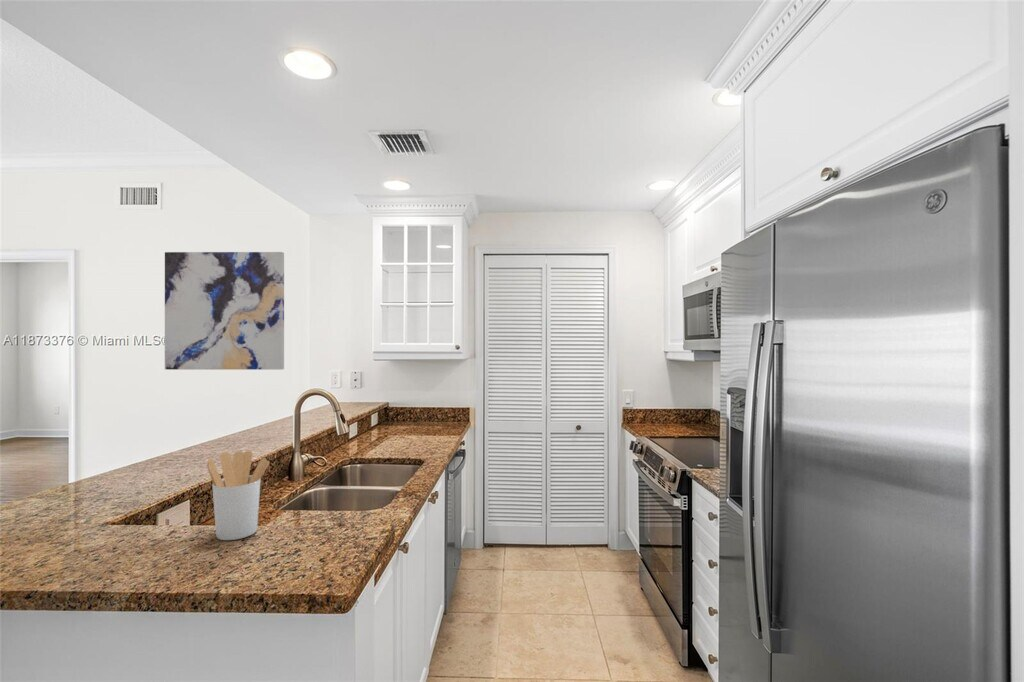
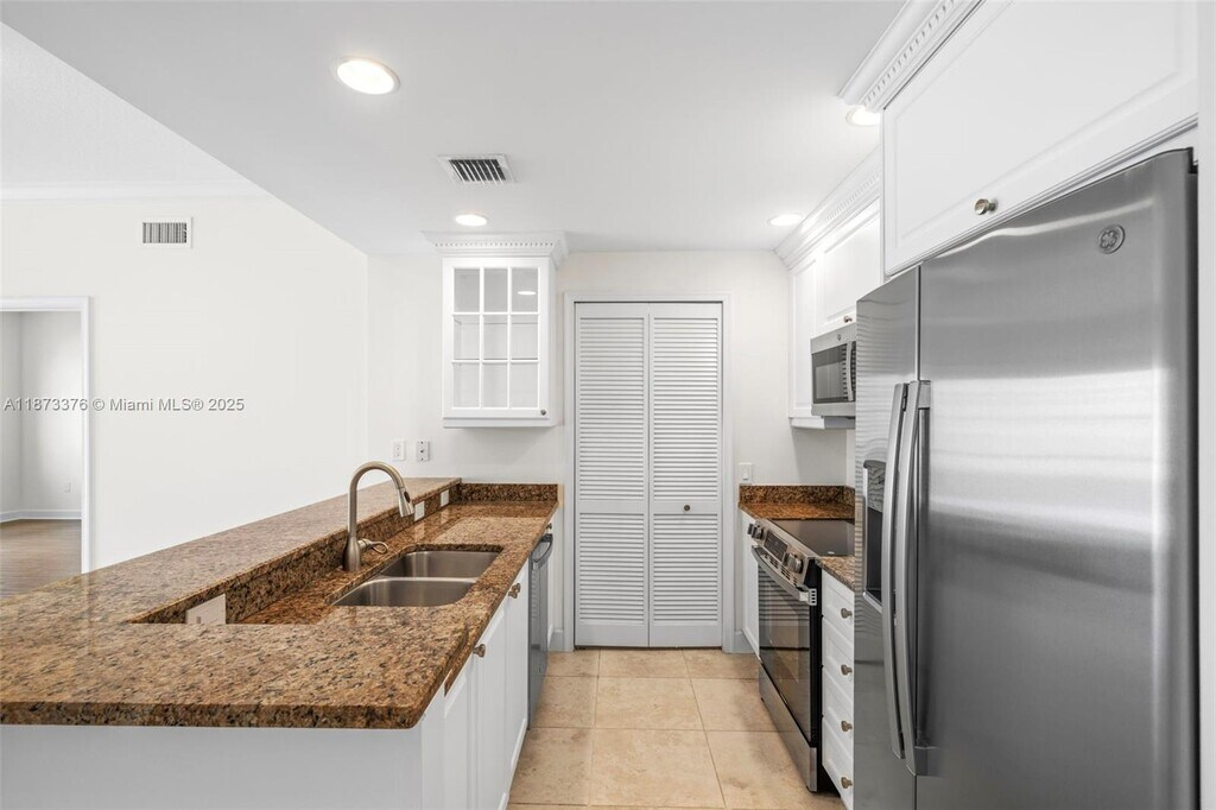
- wall art [164,251,285,371]
- utensil holder [206,450,270,541]
